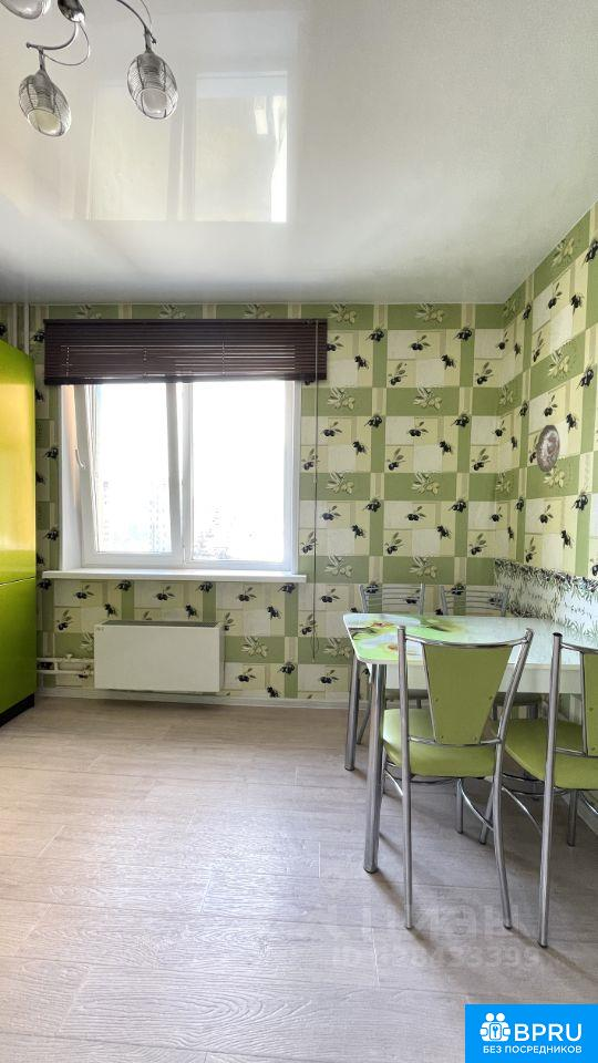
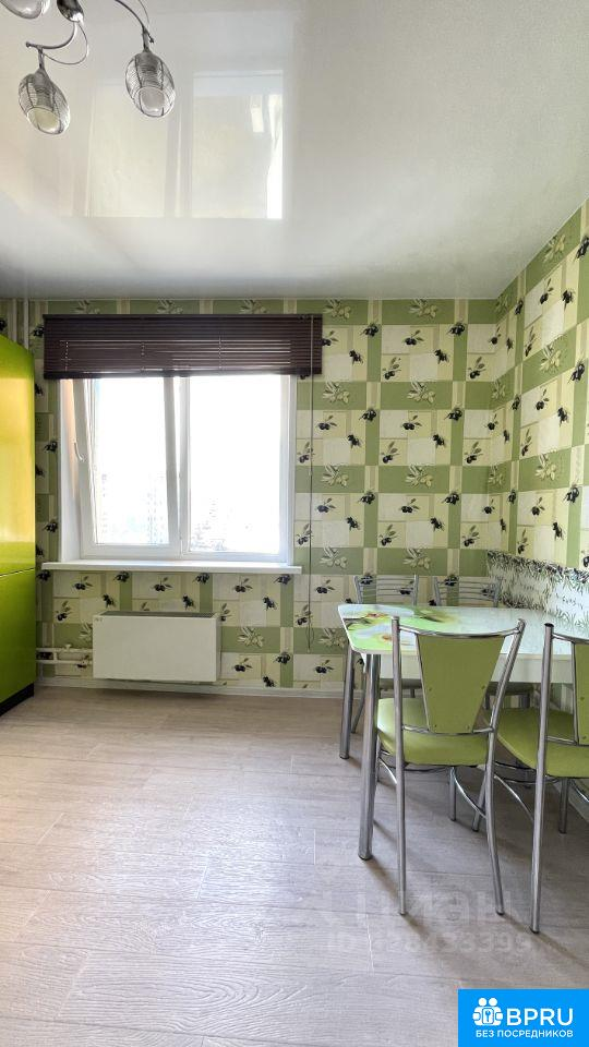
- decorative plate [535,424,561,473]
